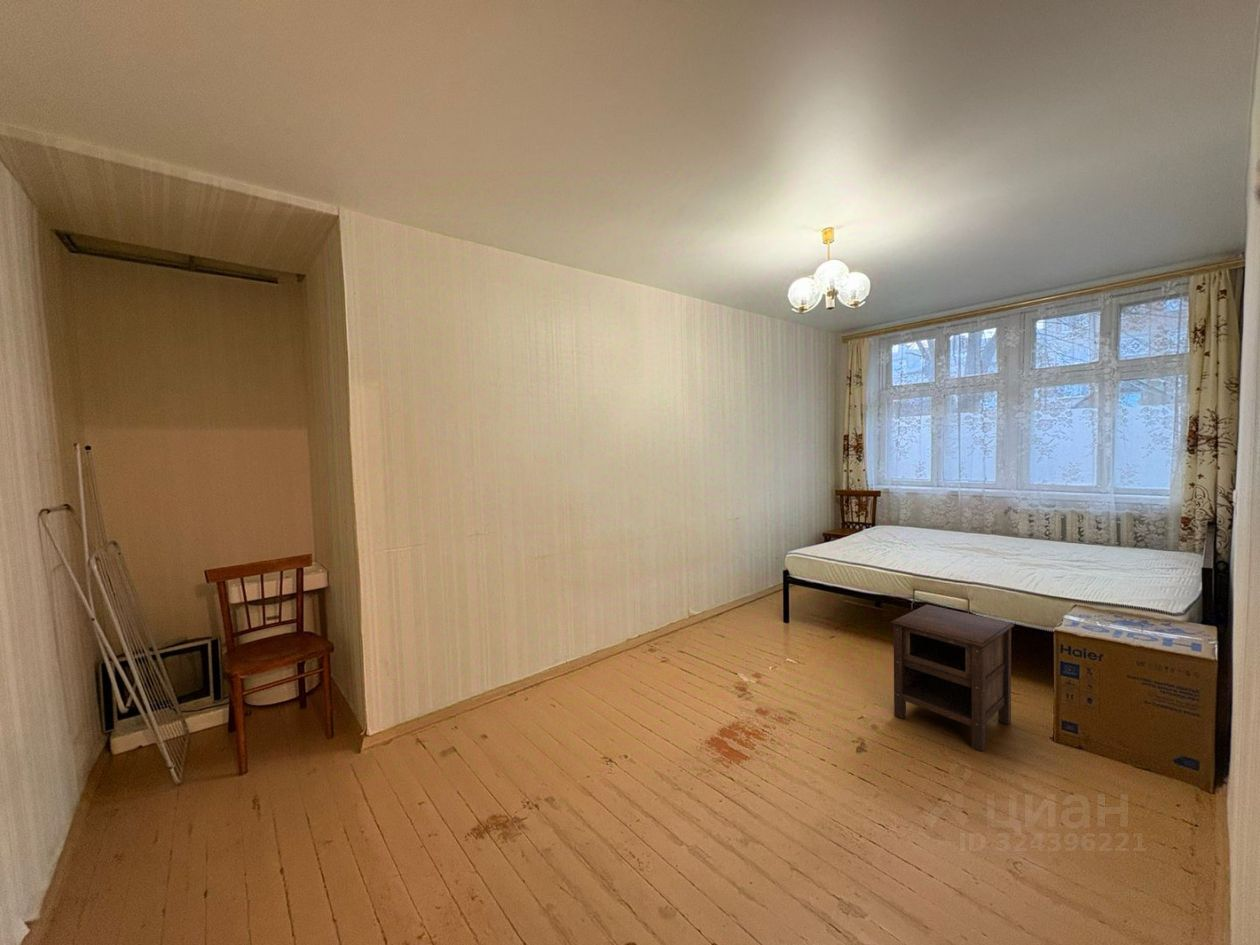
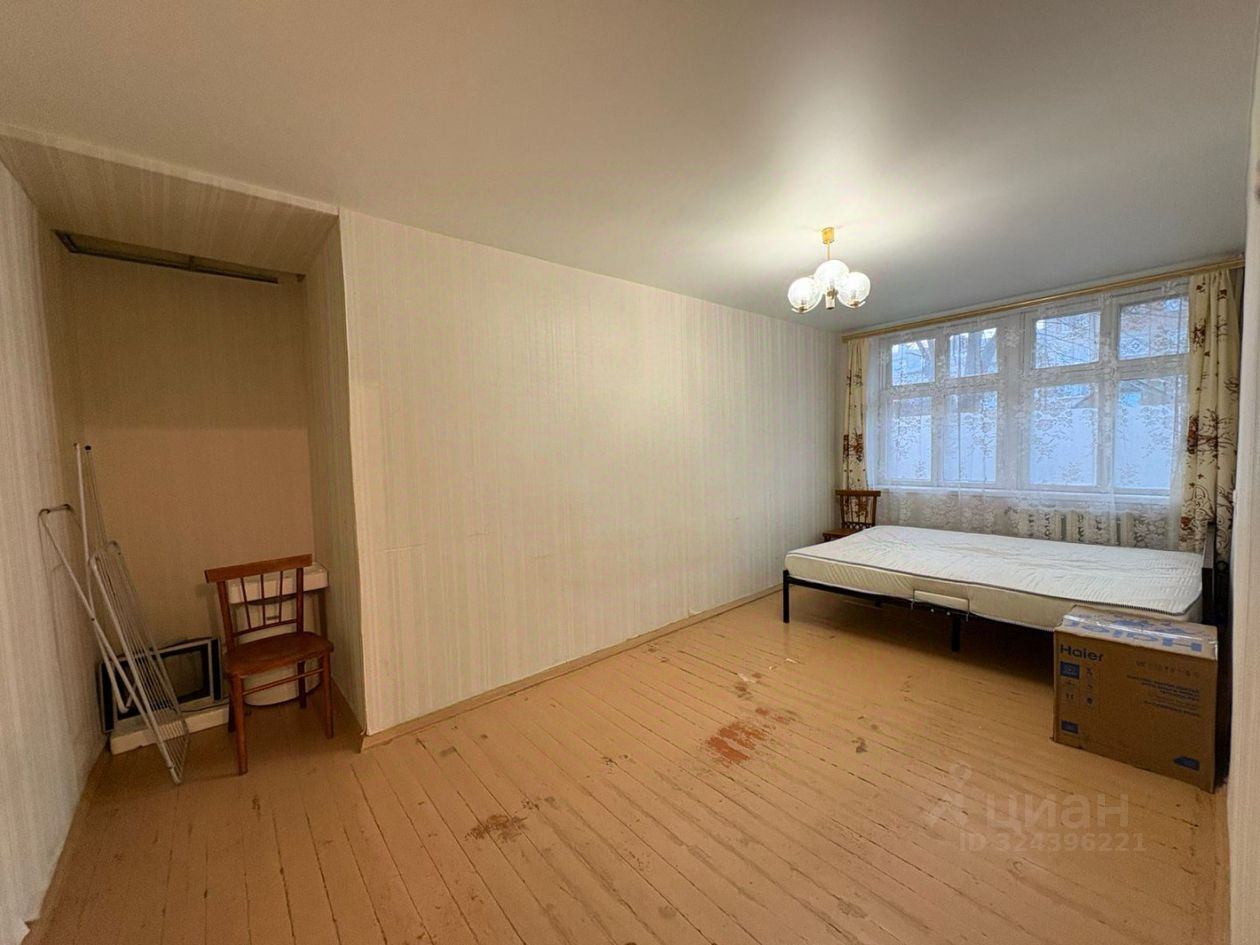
- nightstand [890,604,1015,752]
